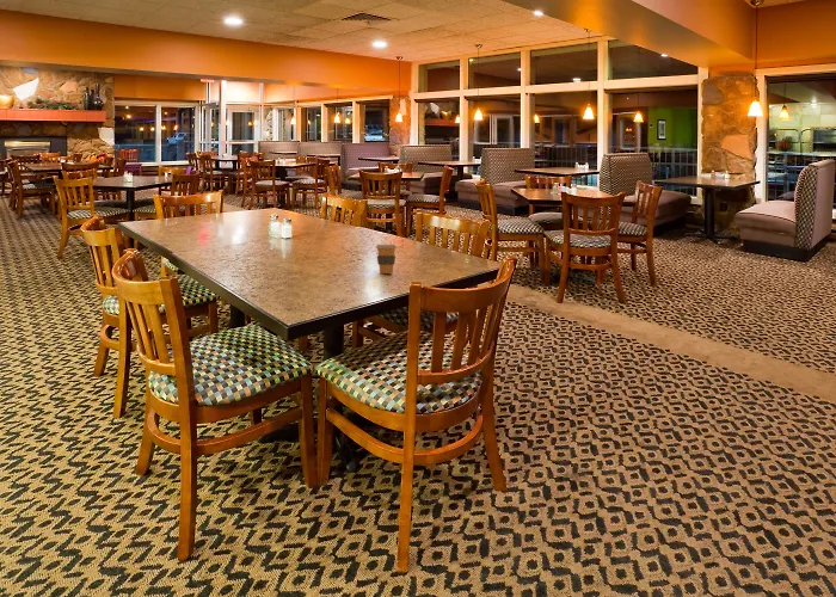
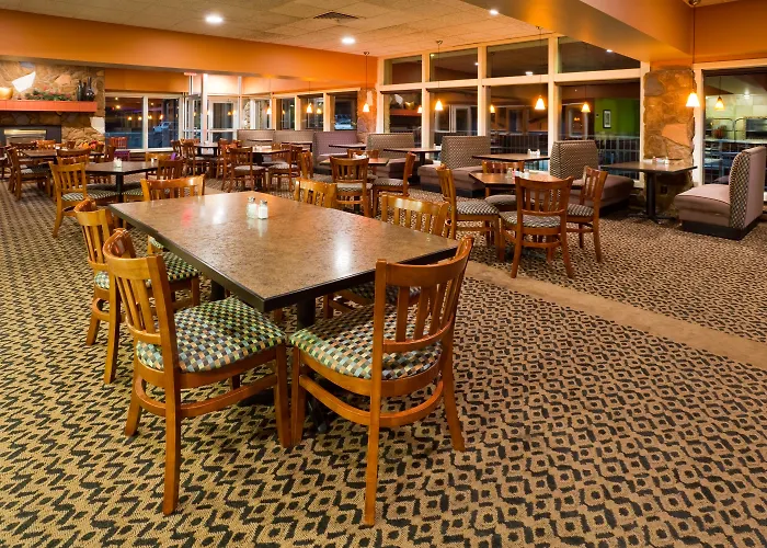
- coffee cup [374,244,398,275]
